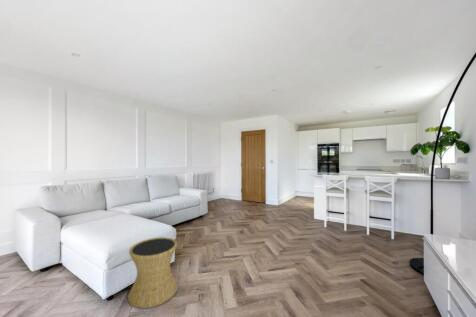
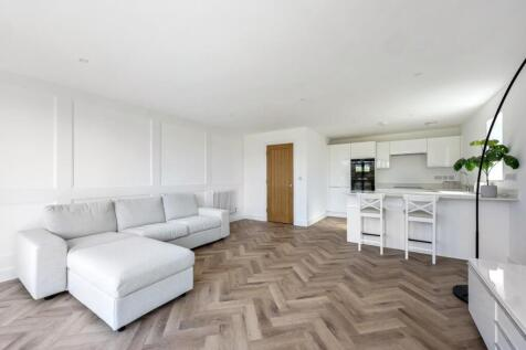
- side table [127,236,179,309]
